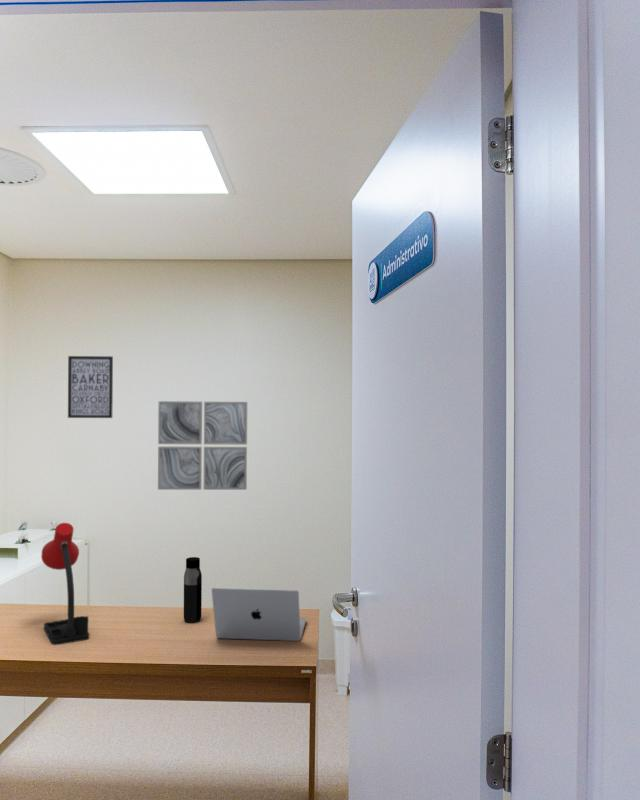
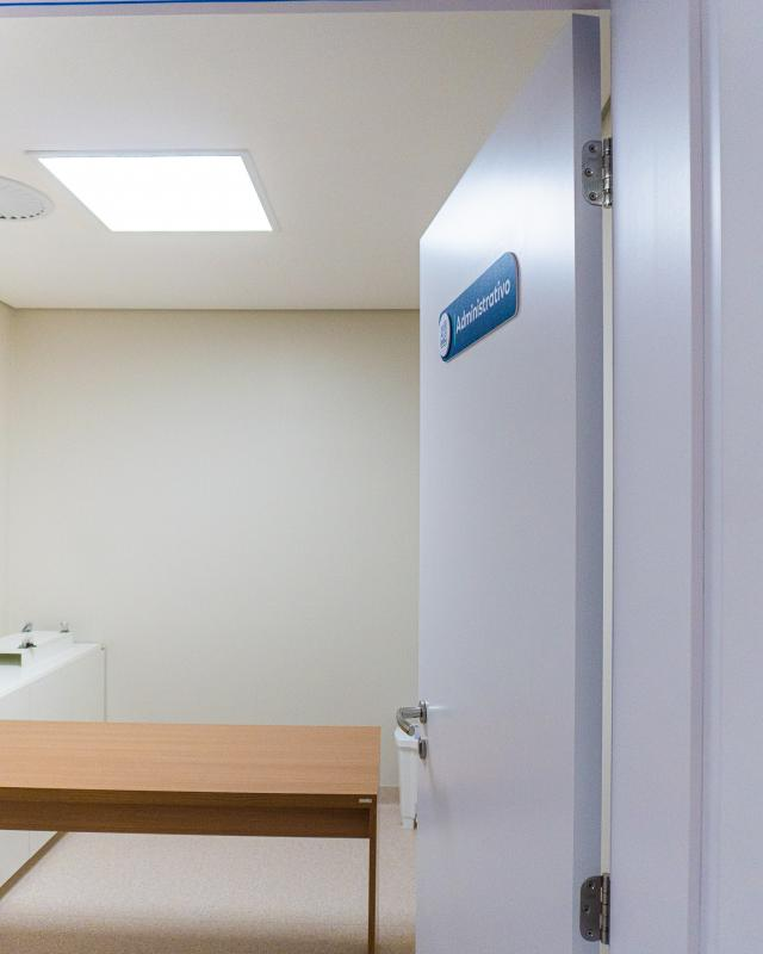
- desk lamp [40,522,90,646]
- wall art [67,355,114,419]
- laptop [211,587,307,642]
- wall art [157,400,248,491]
- water bottle [183,556,203,624]
